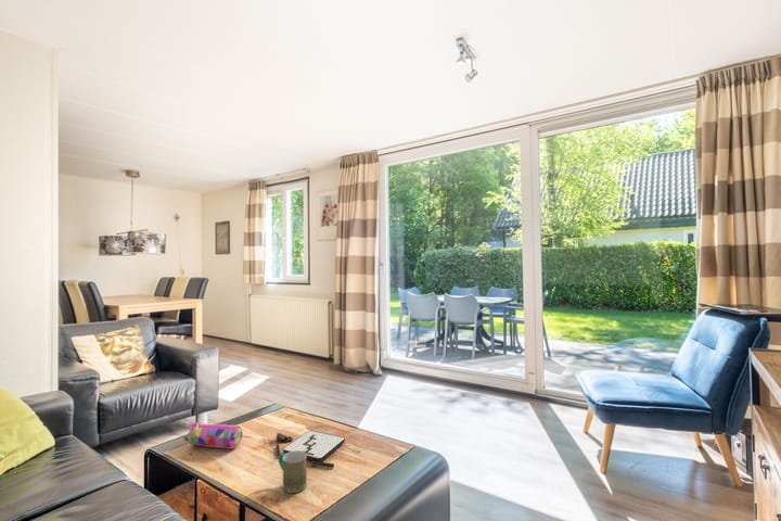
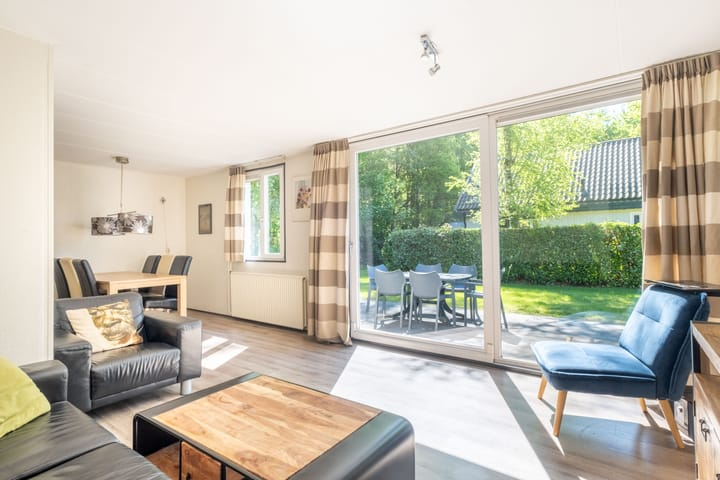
- pencil case [183,420,244,450]
- board game [274,430,346,469]
- mug [278,450,308,494]
